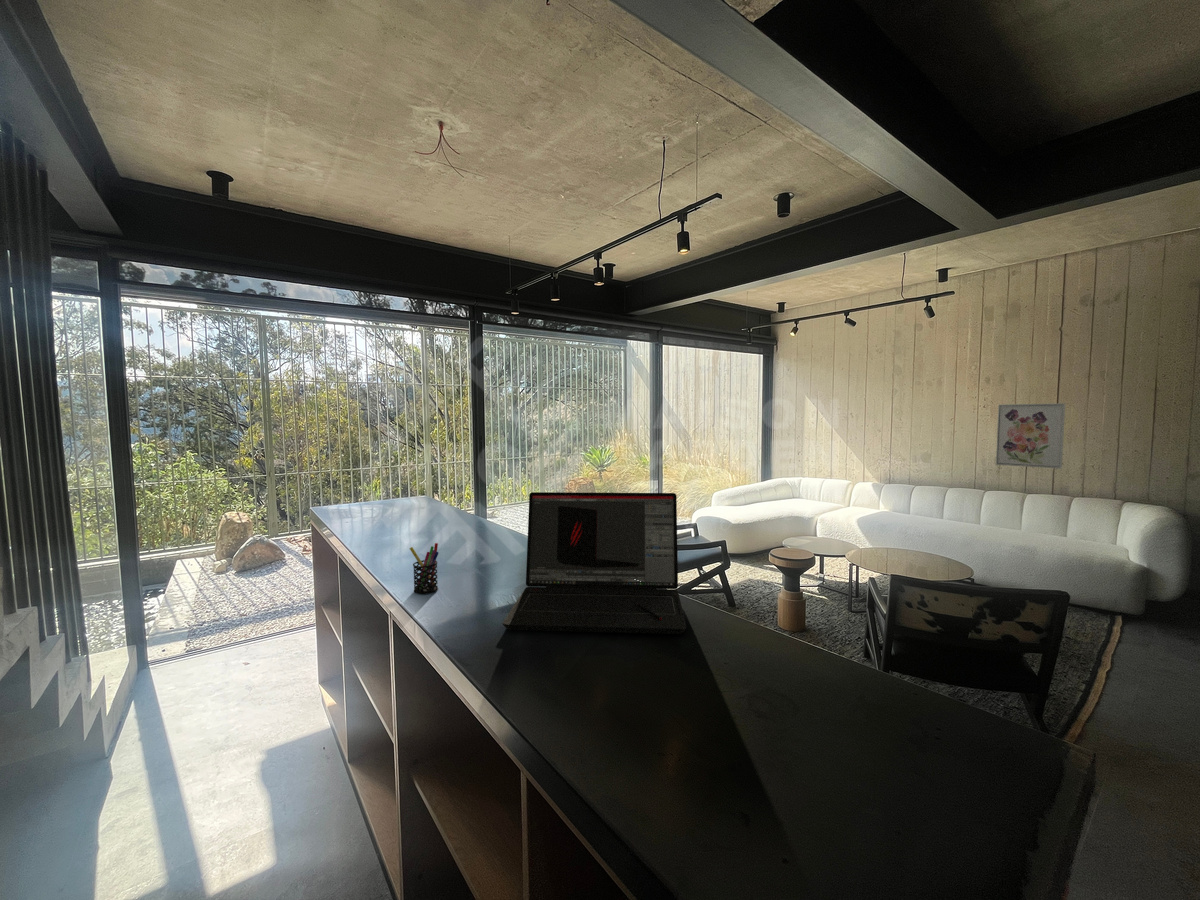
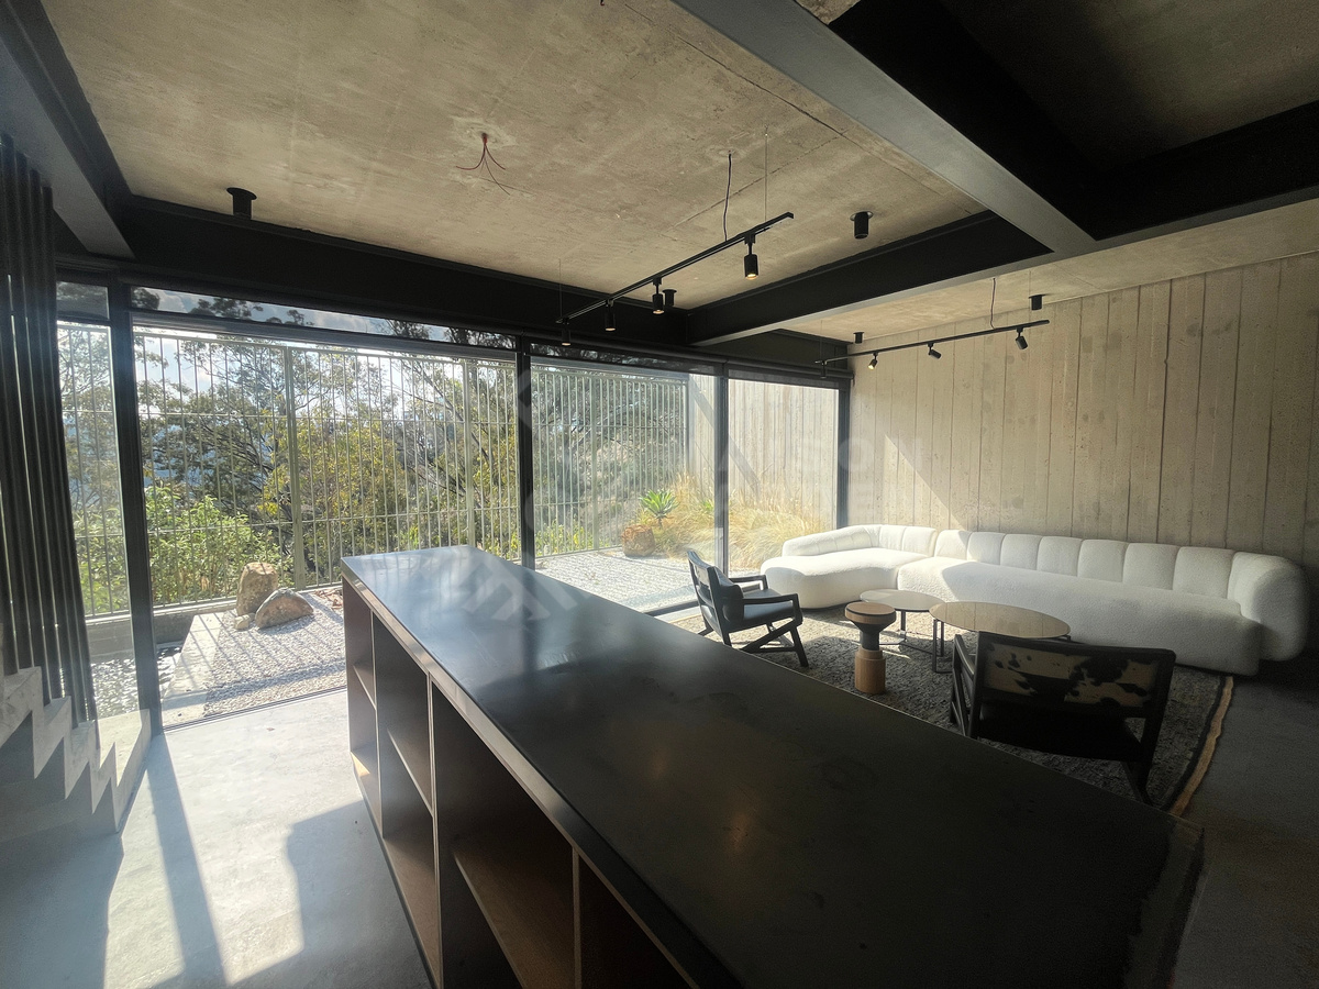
- pen holder [409,542,439,595]
- wall art [995,402,1066,470]
- laptop [502,491,687,635]
